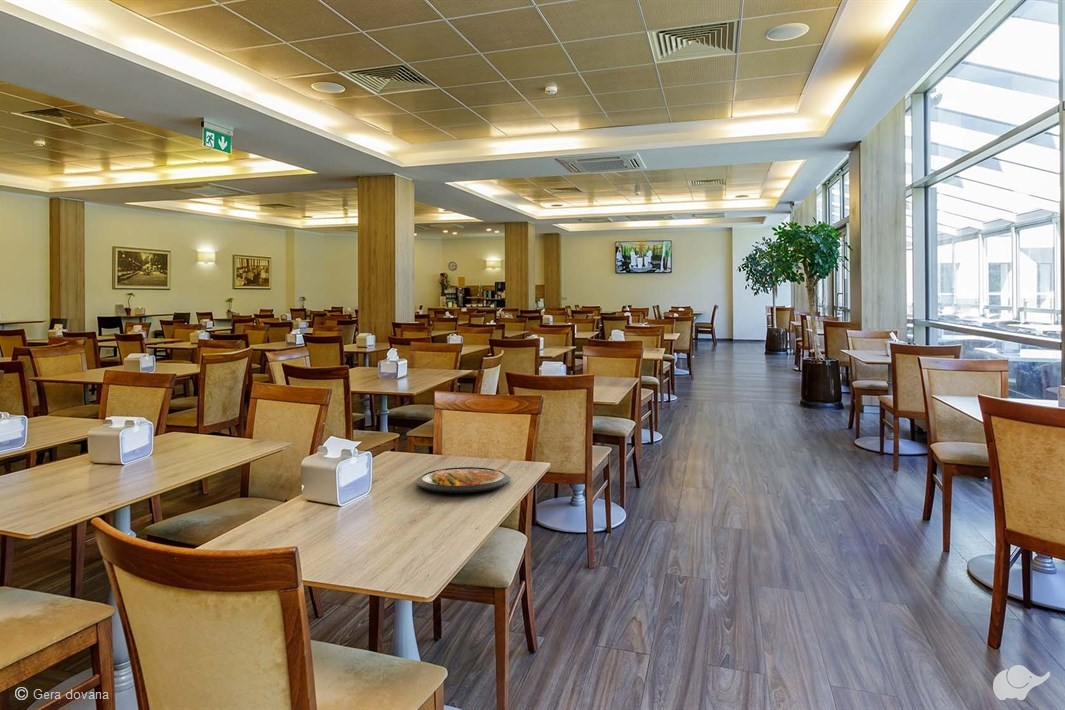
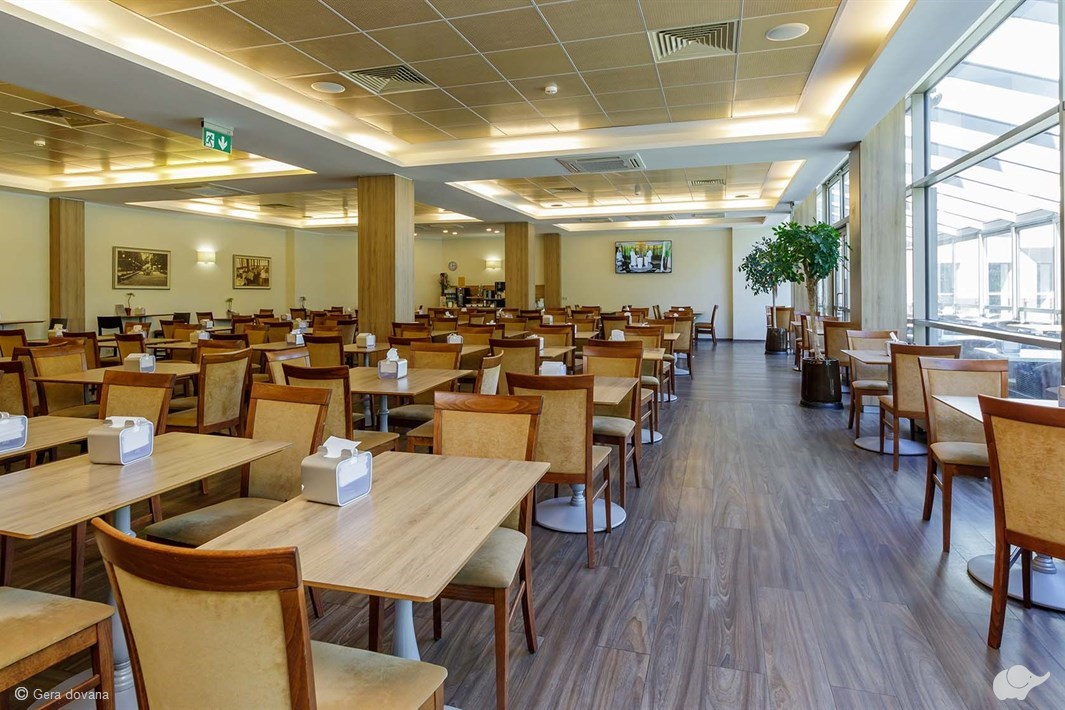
- dish [415,466,511,493]
